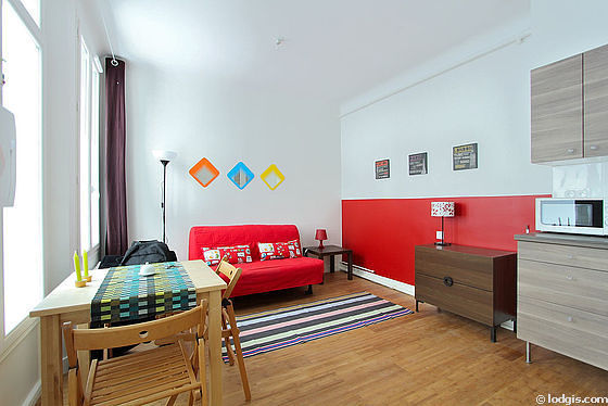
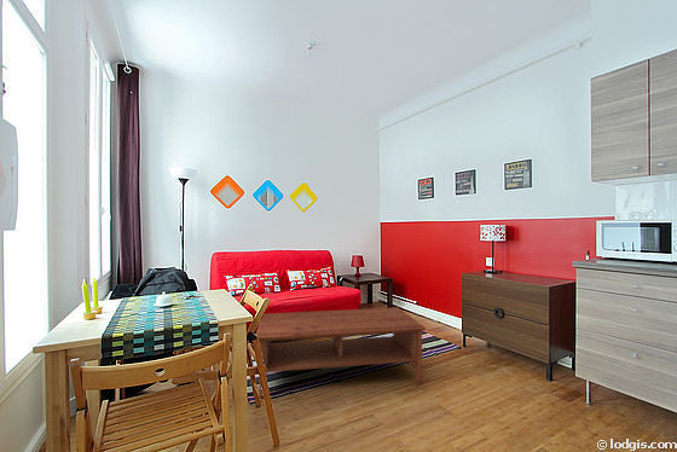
+ coffee table [255,307,427,399]
